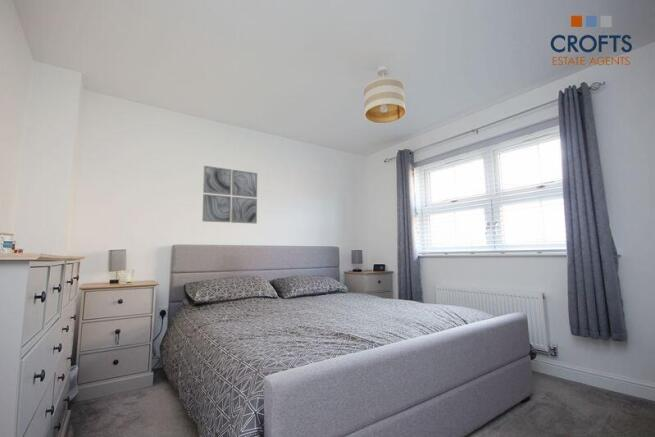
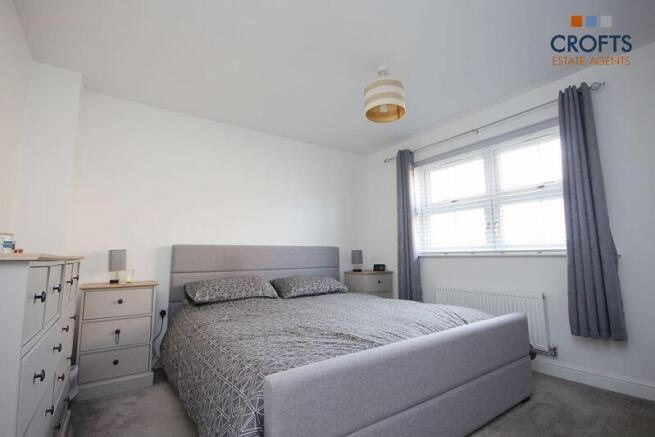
- wall art [201,165,258,225]
